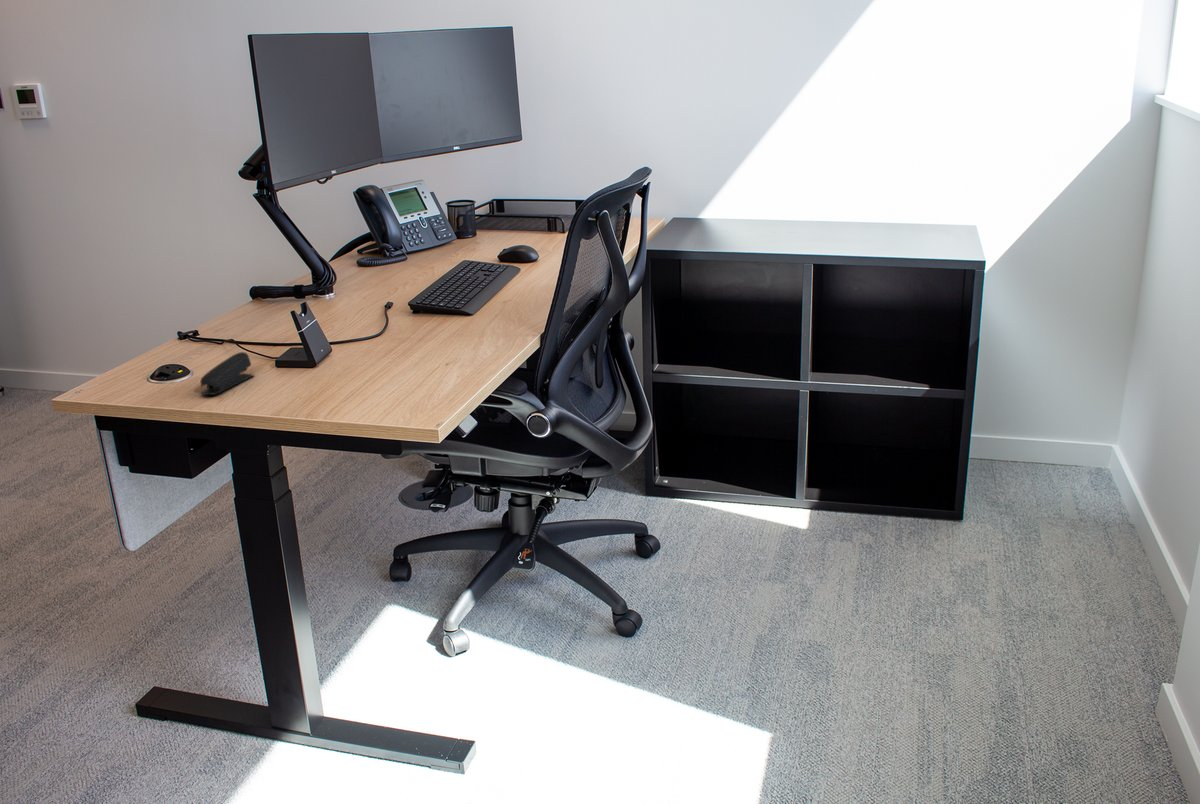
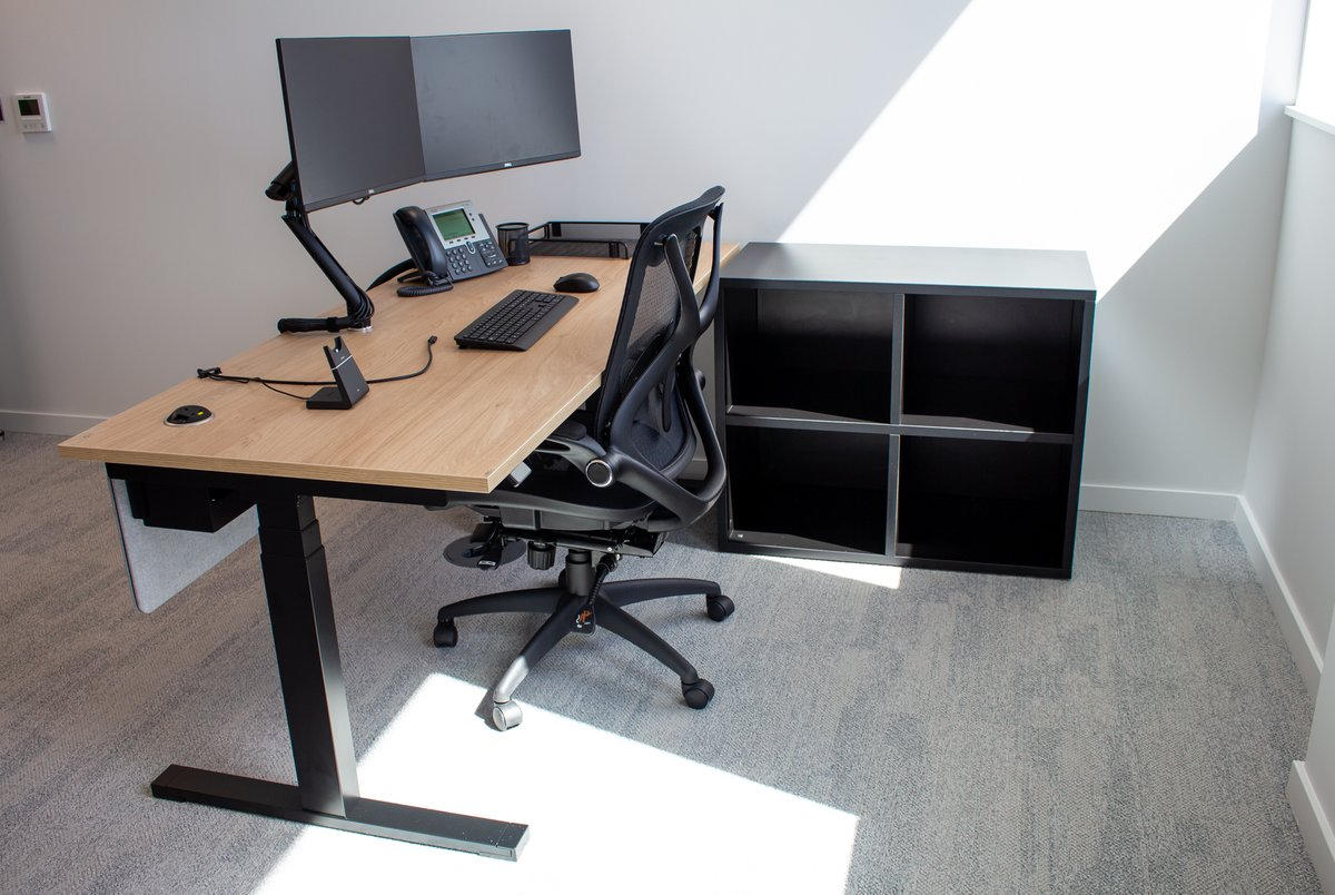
- stapler [200,351,255,396]
